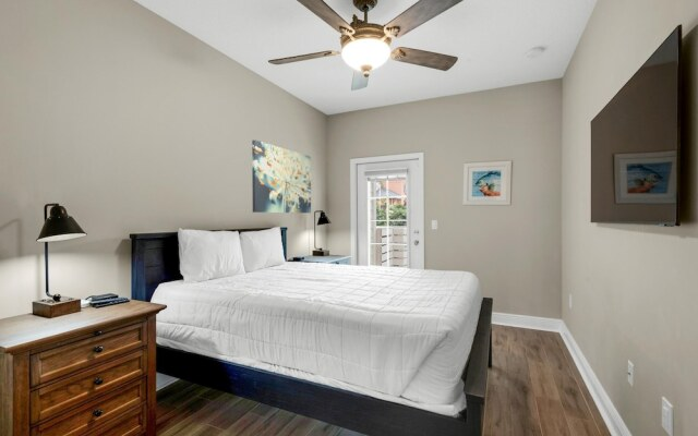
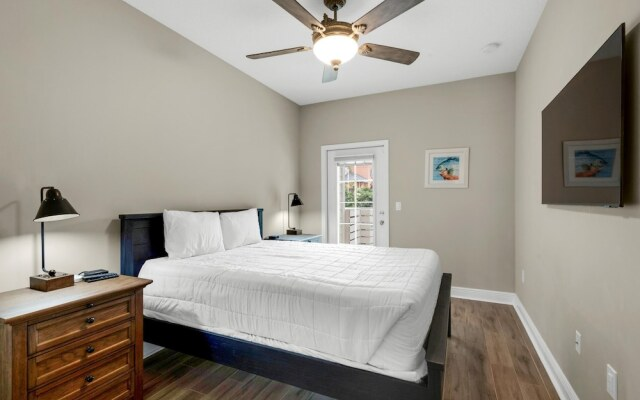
- wall art [251,138,312,214]
